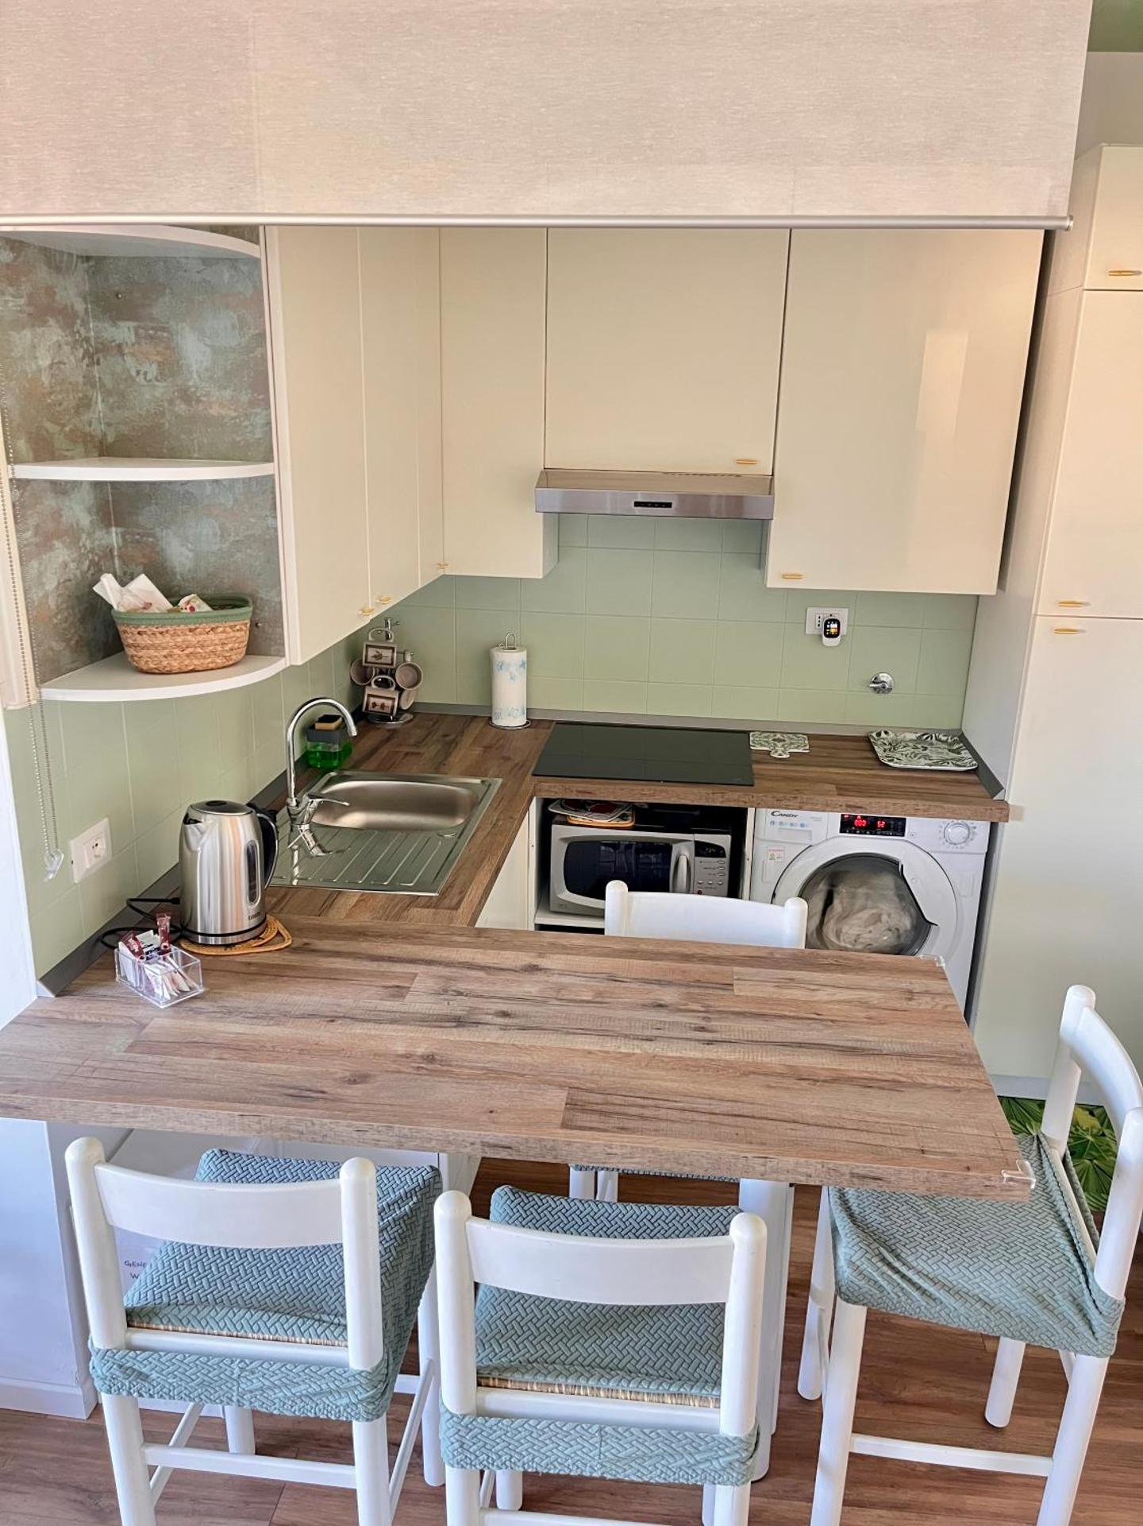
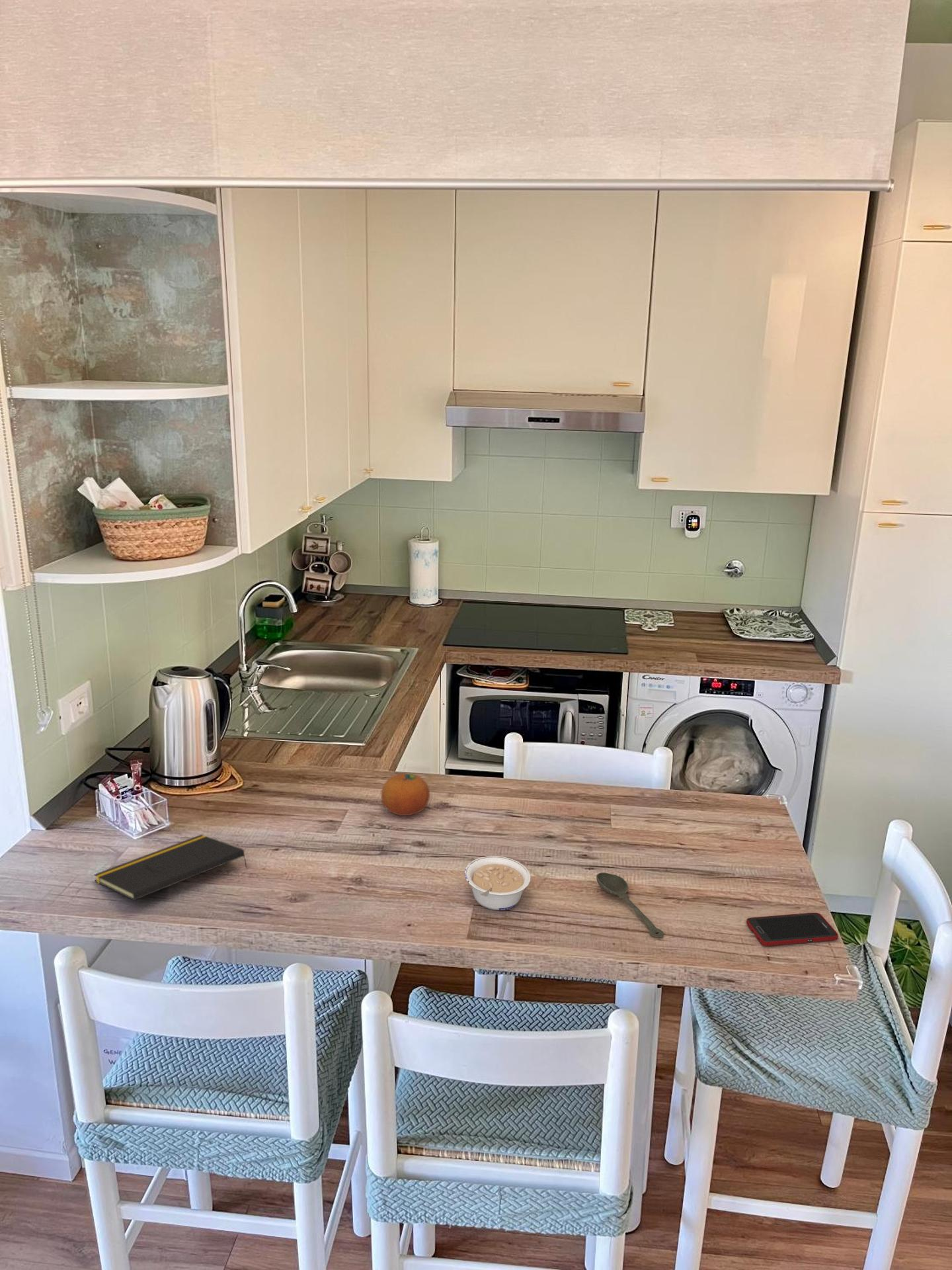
+ legume [464,855,531,911]
+ spoon [596,872,664,938]
+ cell phone [746,912,839,947]
+ fruit [381,773,430,816]
+ notepad [93,834,249,901]
